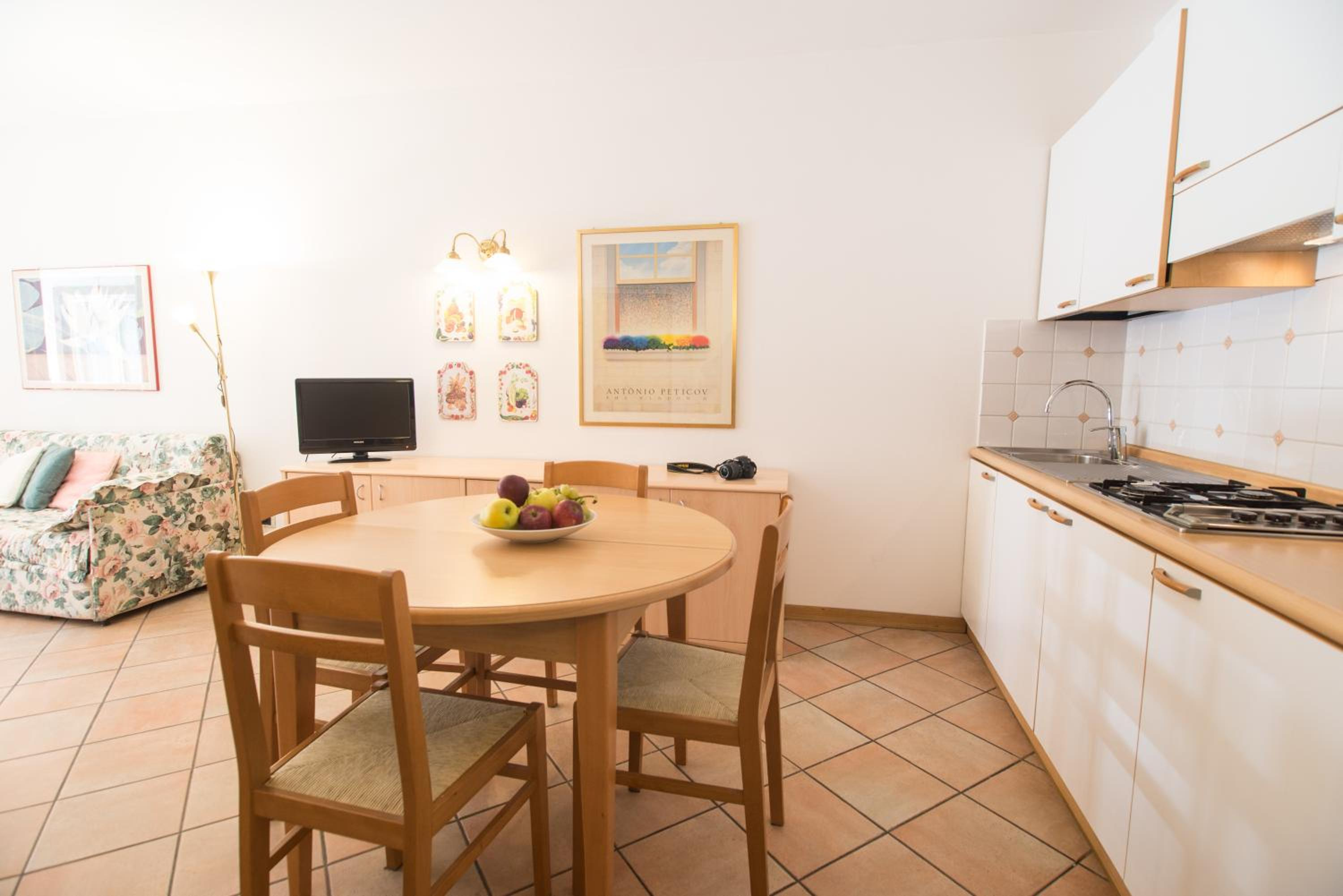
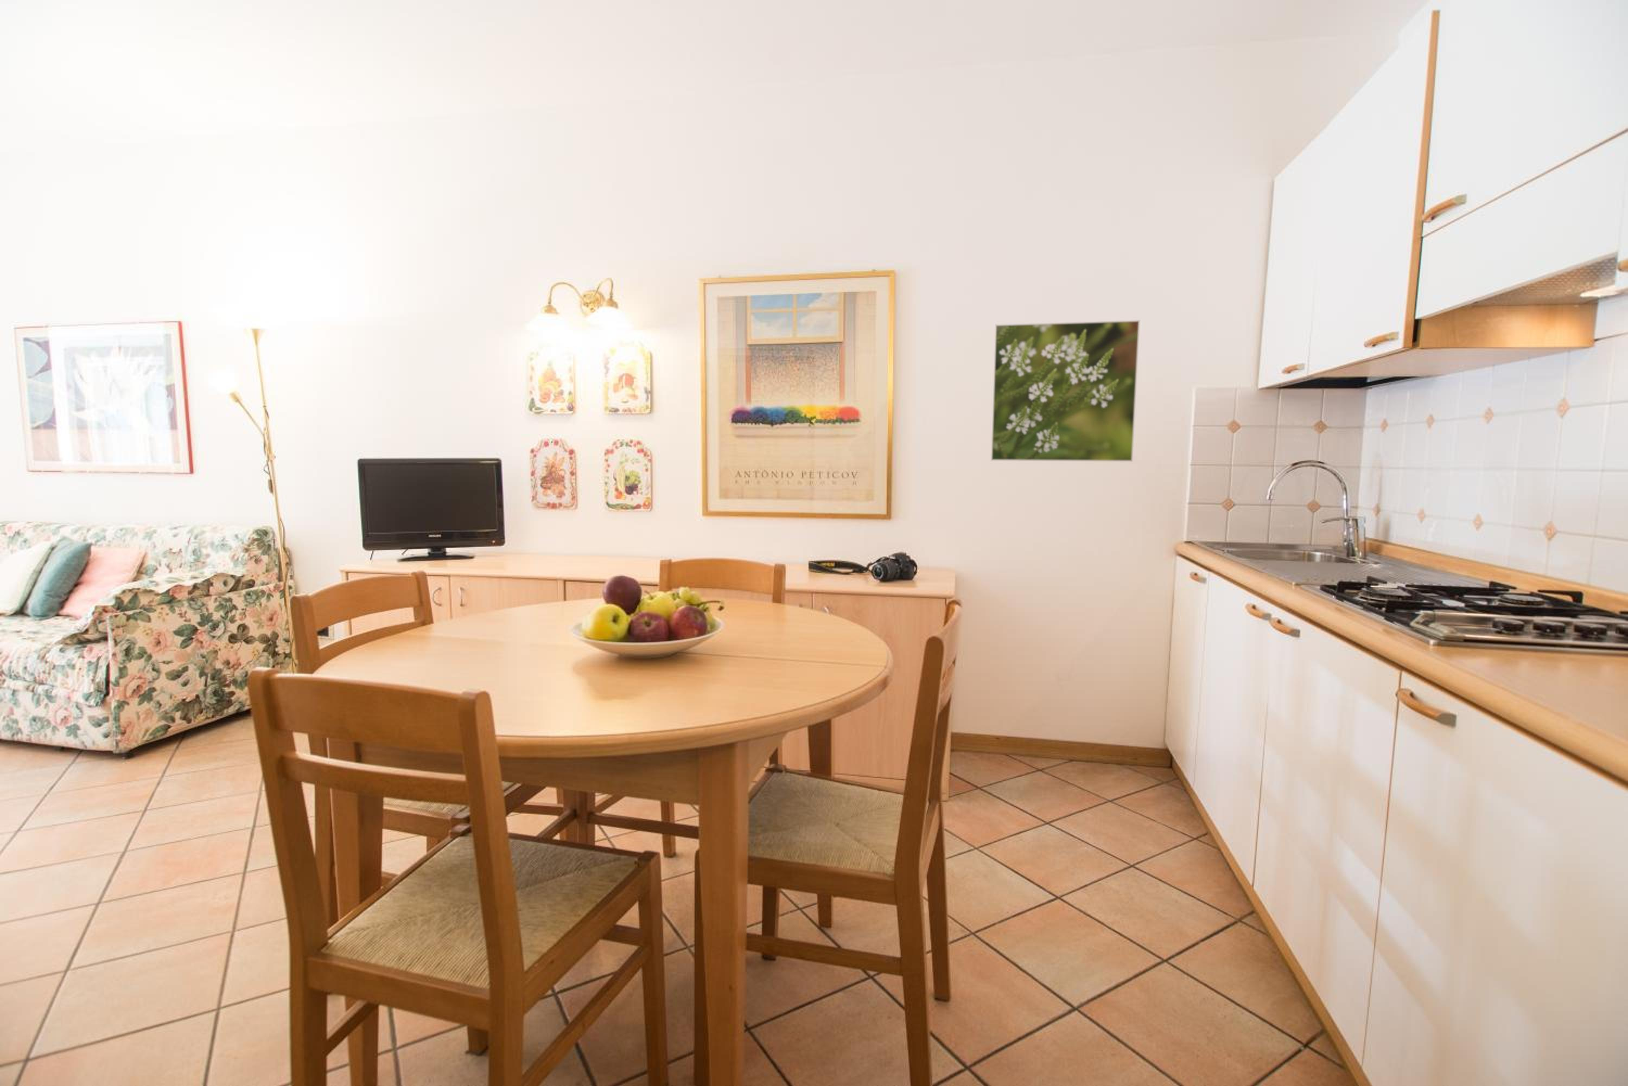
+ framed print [990,320,1141,462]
